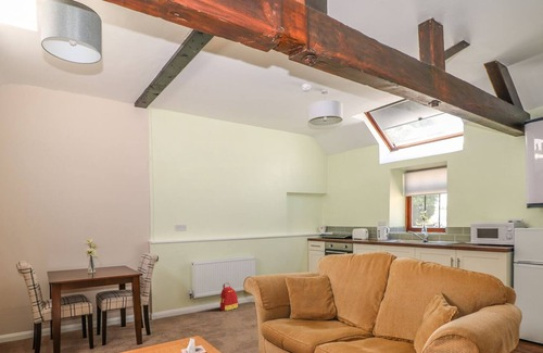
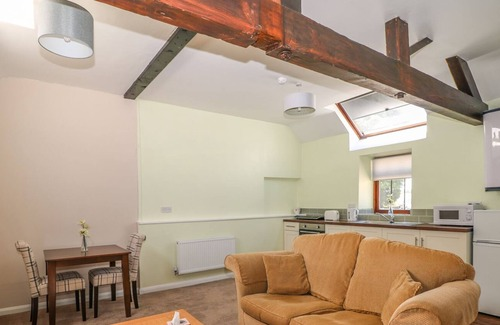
- backpack [219,282,239,312]
